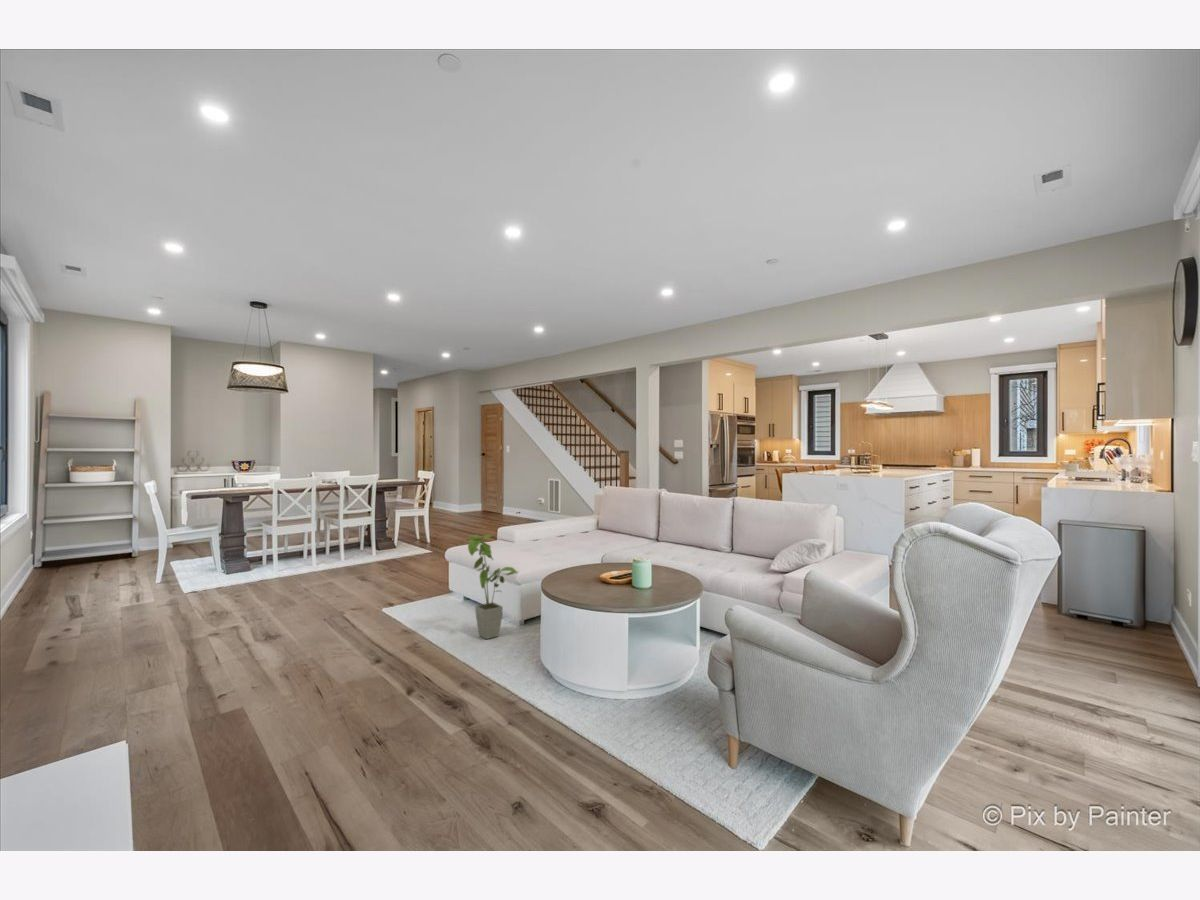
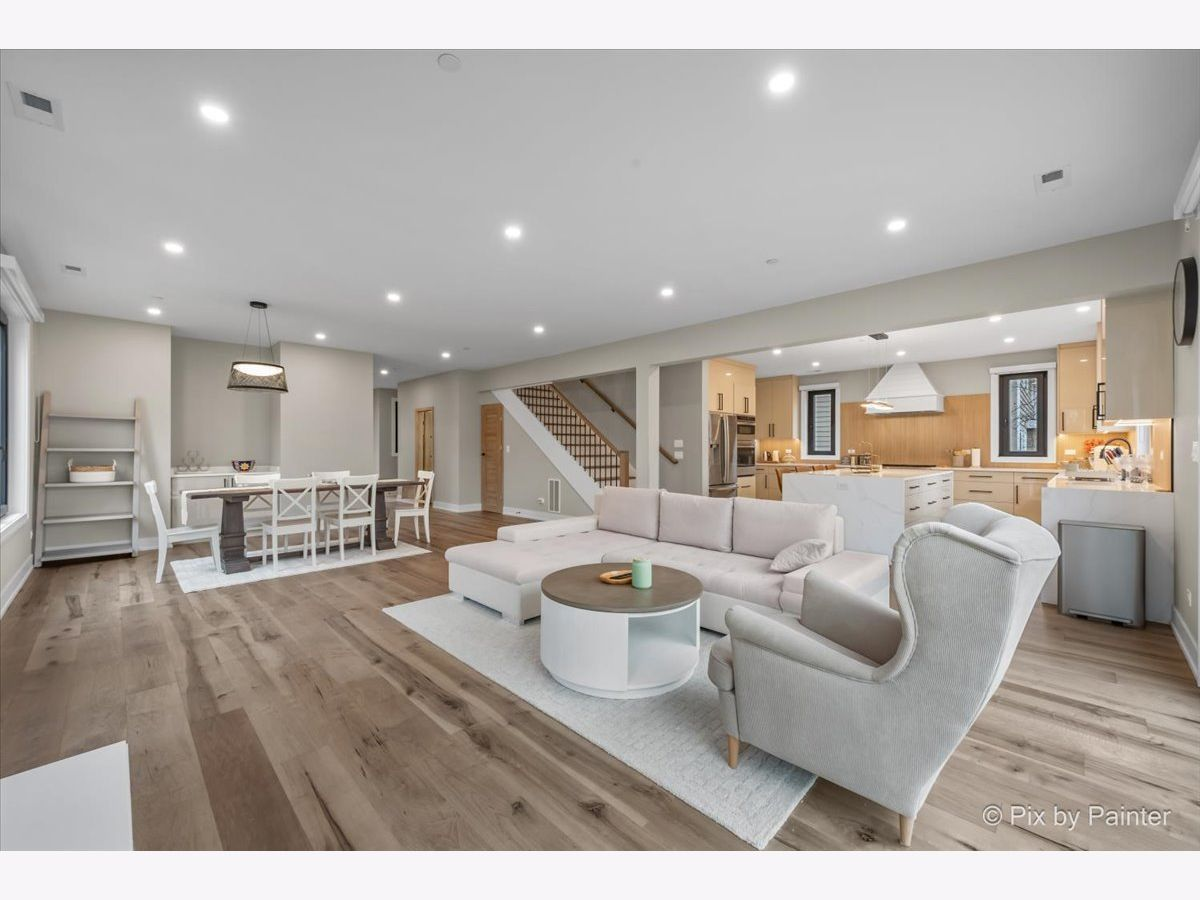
- house plant [465,534,519,640]
